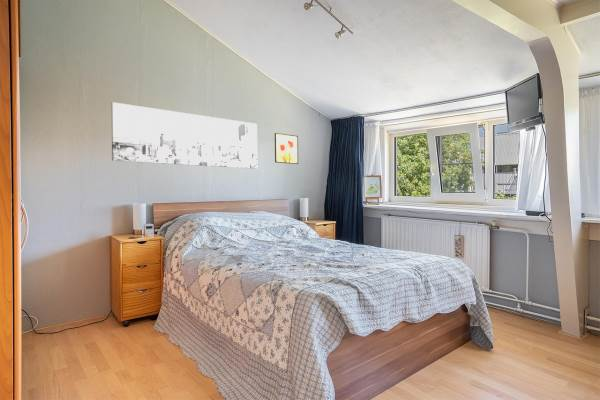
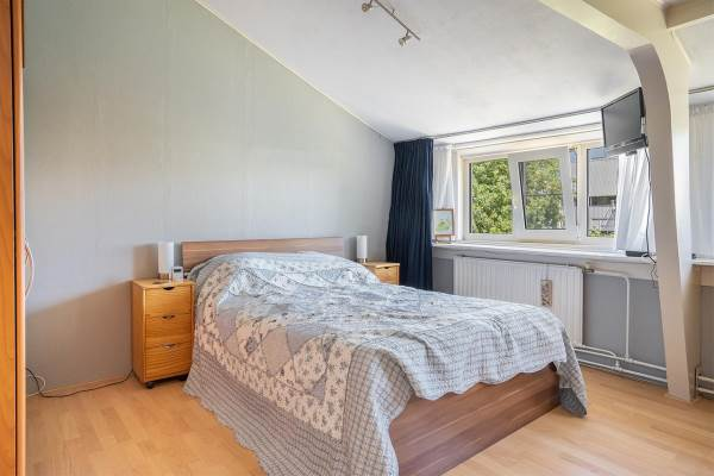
- wall art [274,132,299,165]
- wall art [110,101,259,170]
